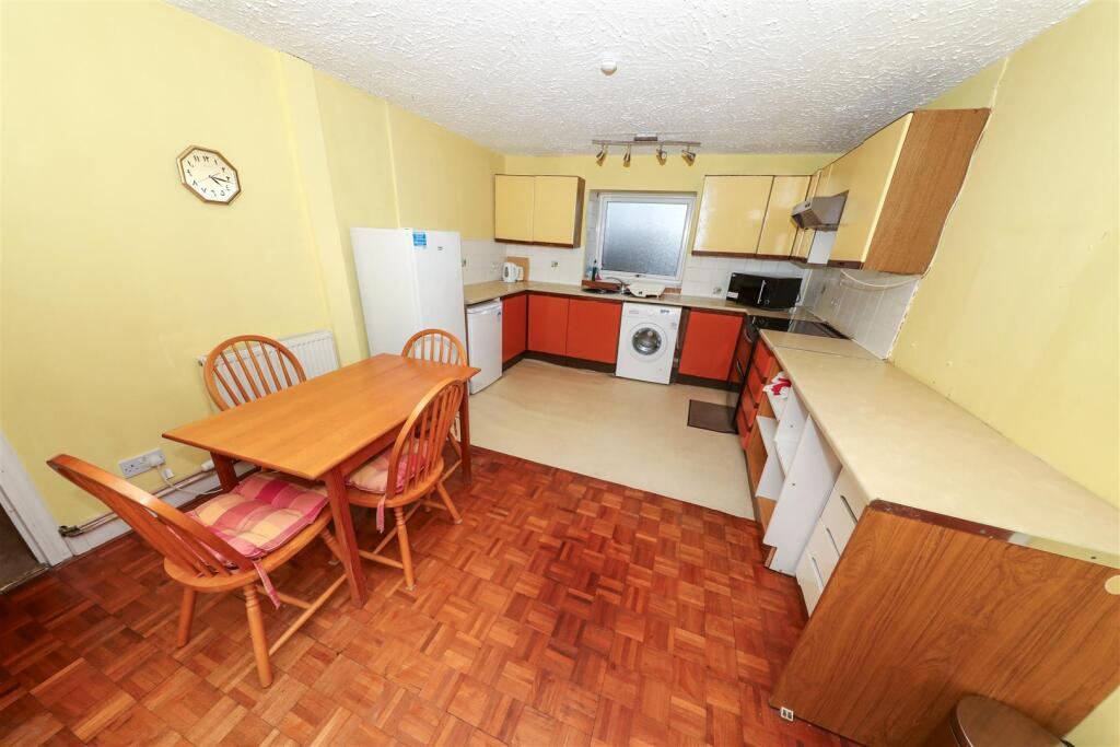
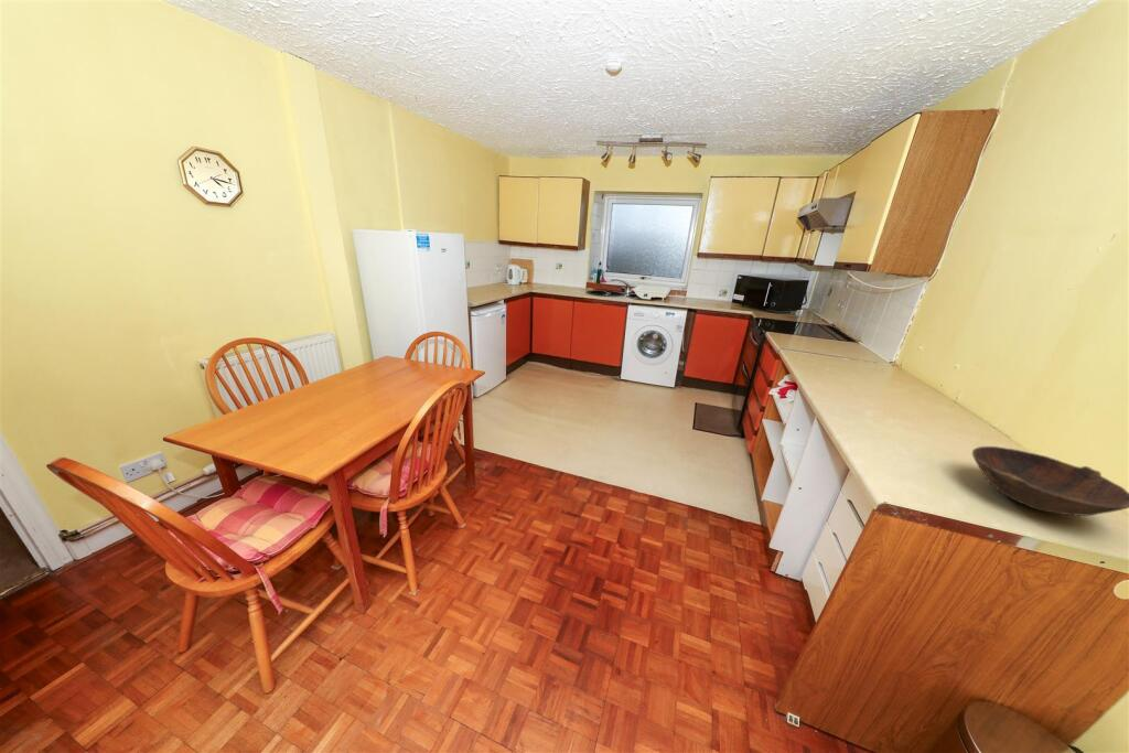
+ bowl [971,445,1129,517]
